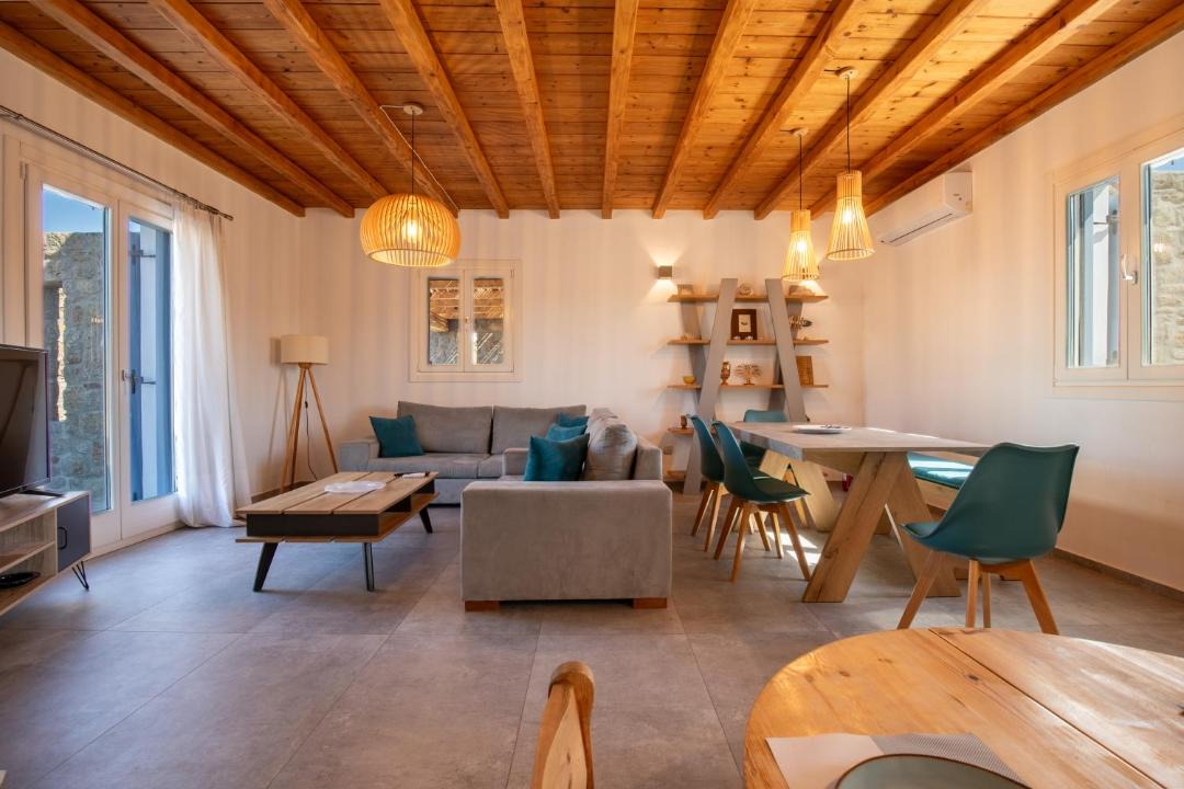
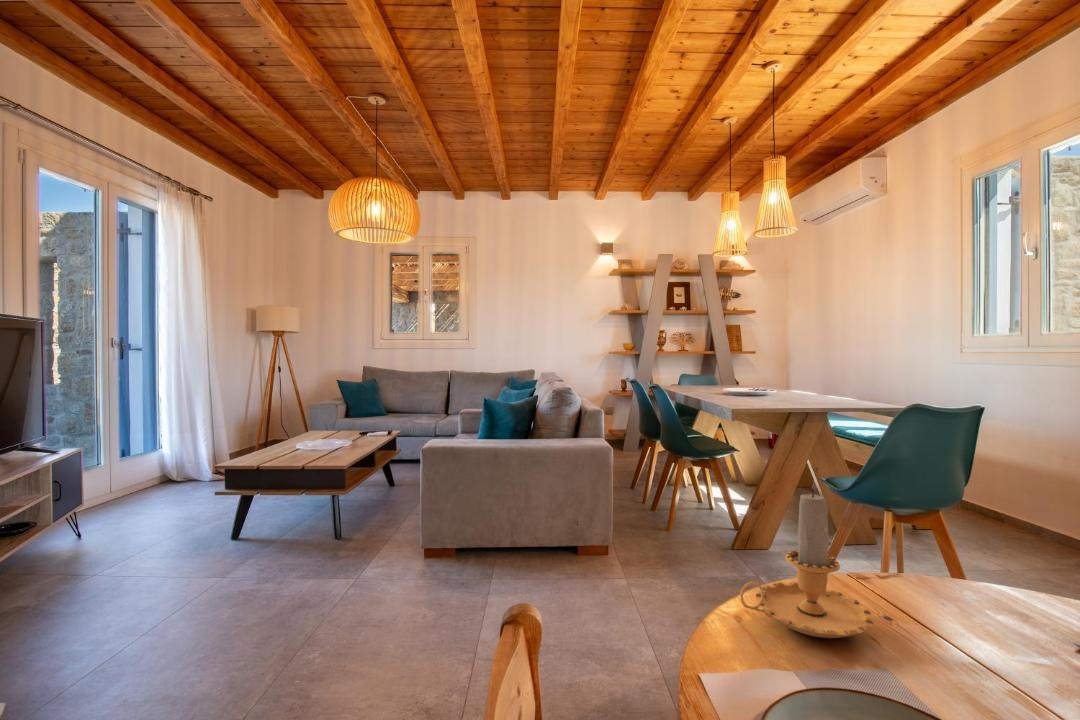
+ candle [739,488,874,639]
